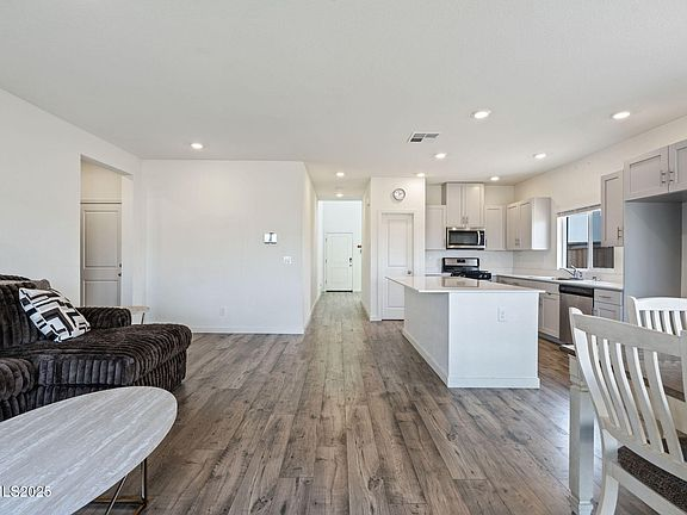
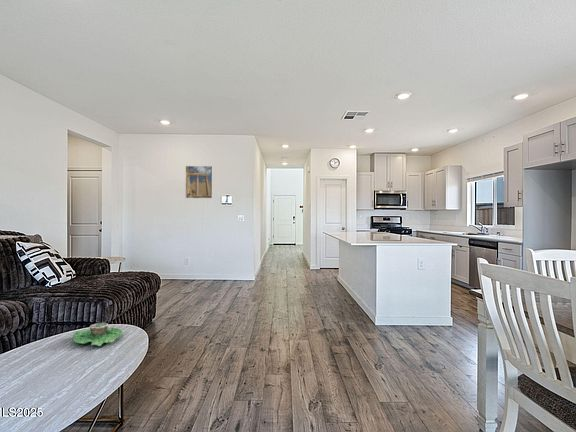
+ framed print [185,165,213,199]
+ succulent planter [72,322,124,347]
